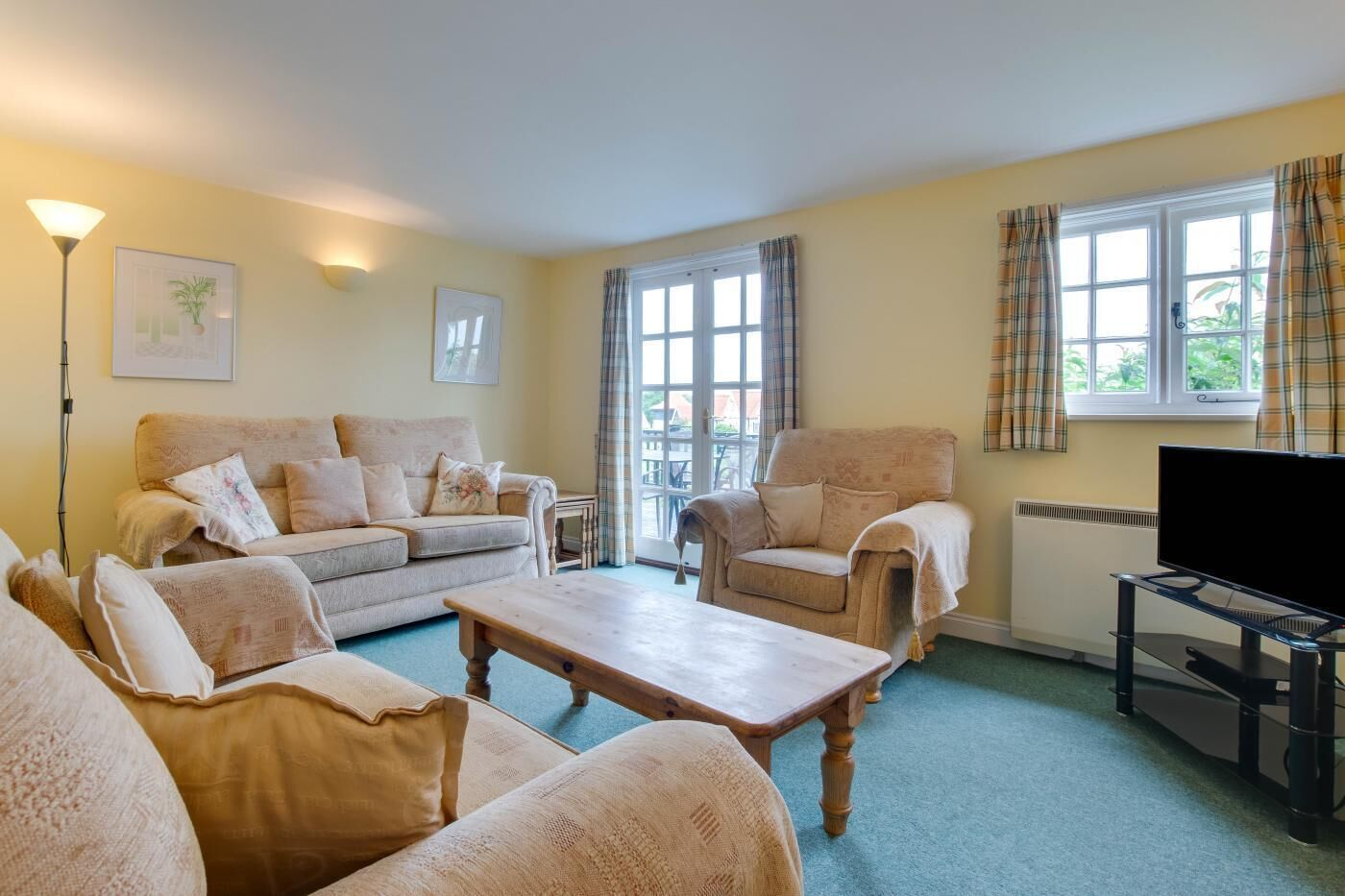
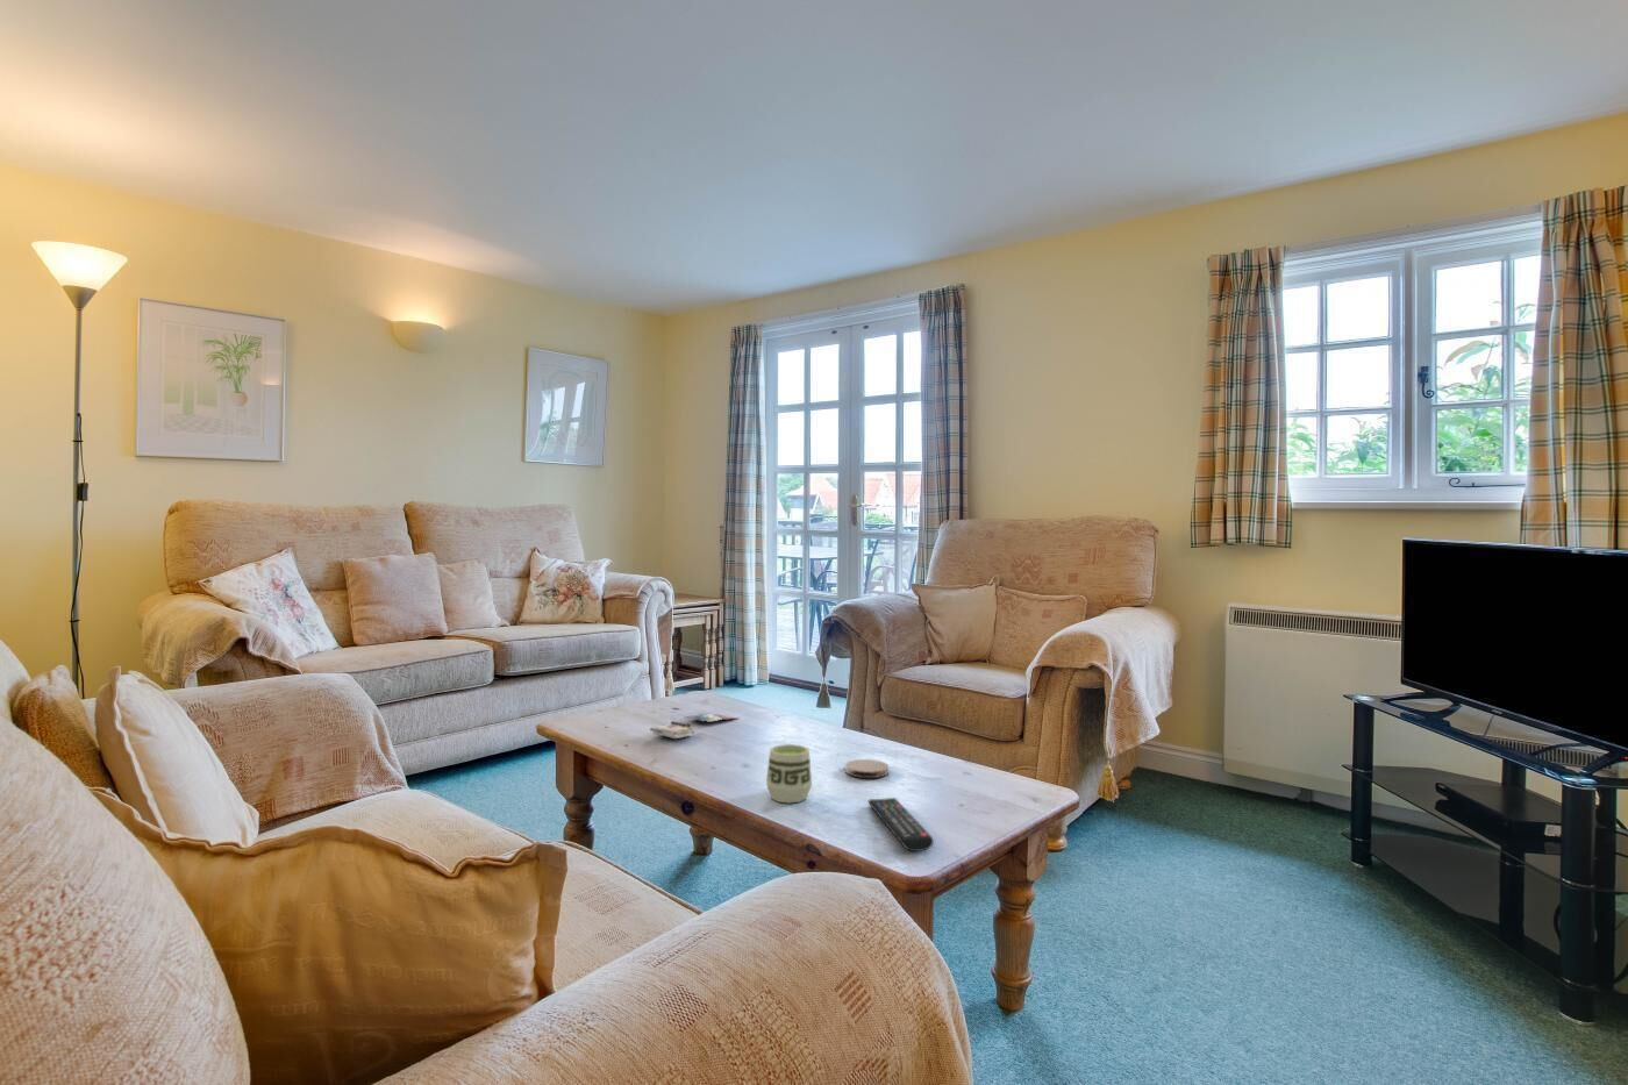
+ coaster [844,758,890,779]
+ cup [765,744,813,805]
+ remote control [867,797,934,852]
+ magazine [649,713,741,740]
